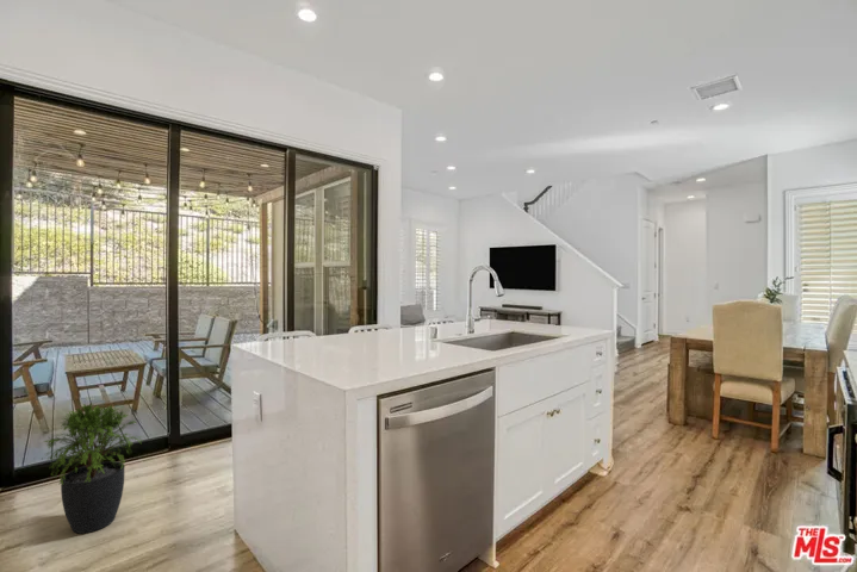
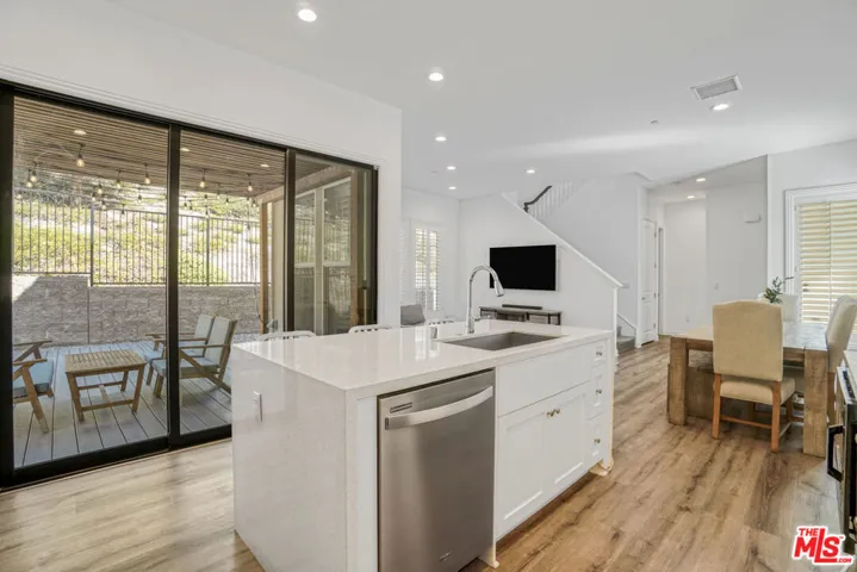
- potted plant [41,400,143,535]
